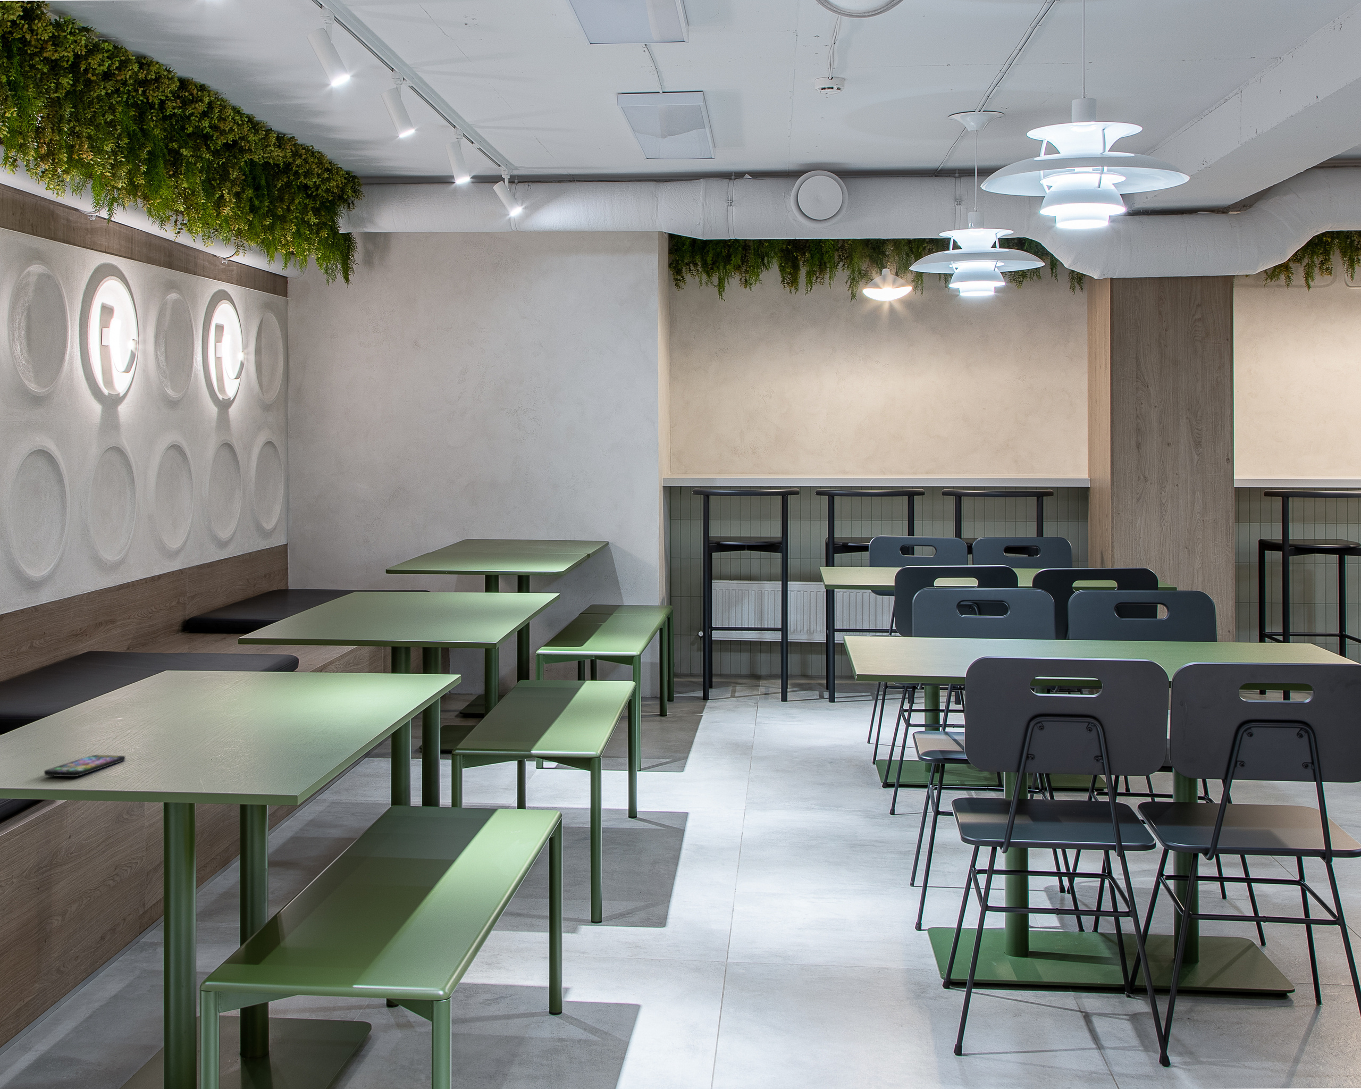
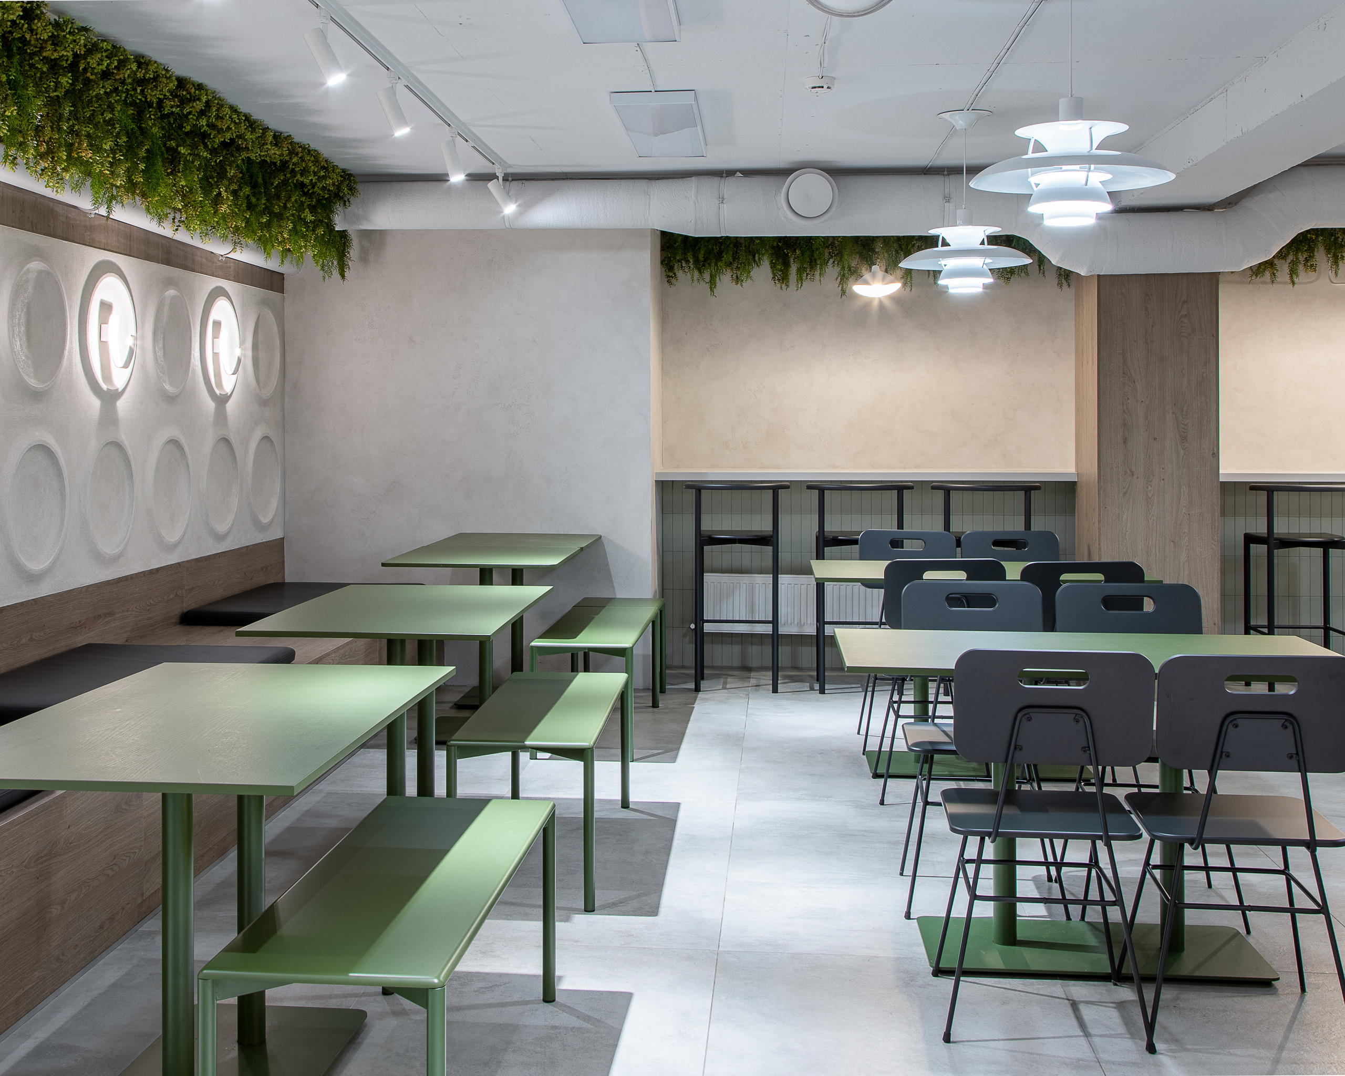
- smartphone [43,755,126,778]
